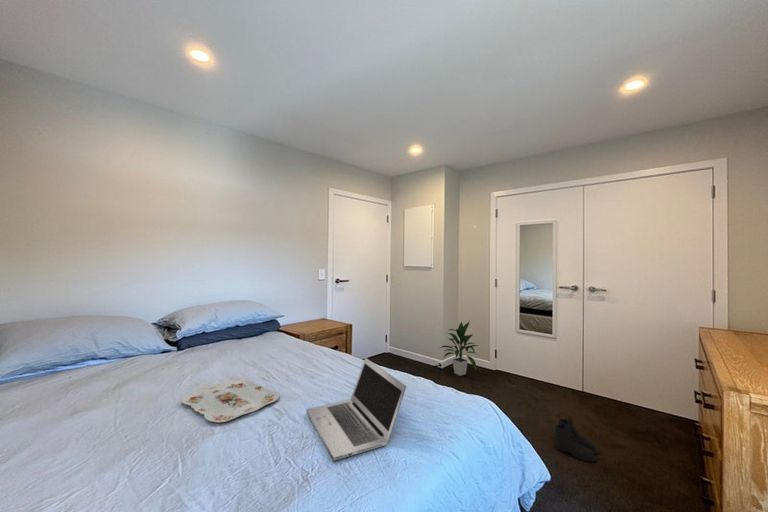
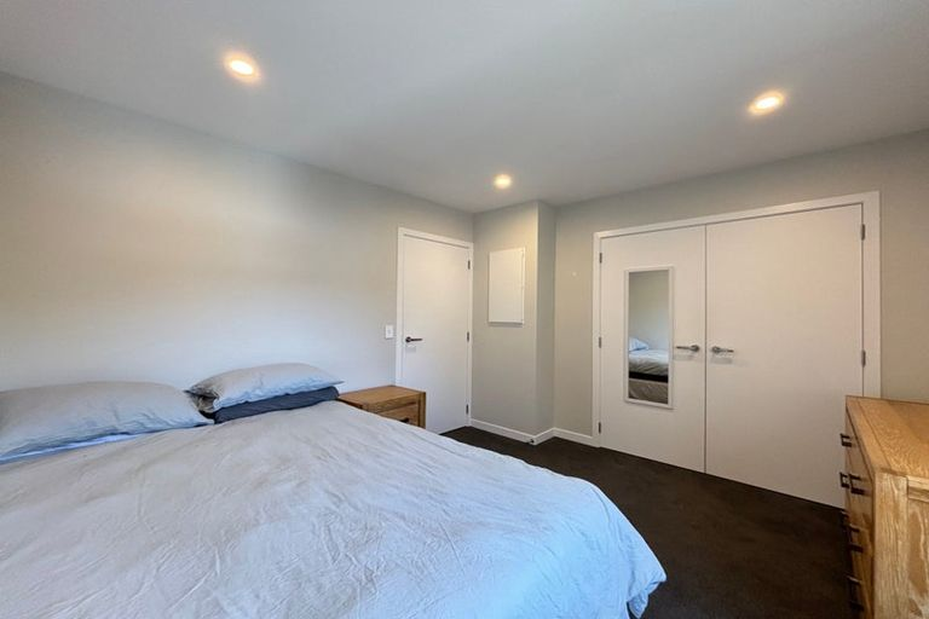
- laptop [305,357,408,462]
- boots [553,417,599,463]
- serving tray [181,378,280,423]
- indoor plant [438,320,480,377]
